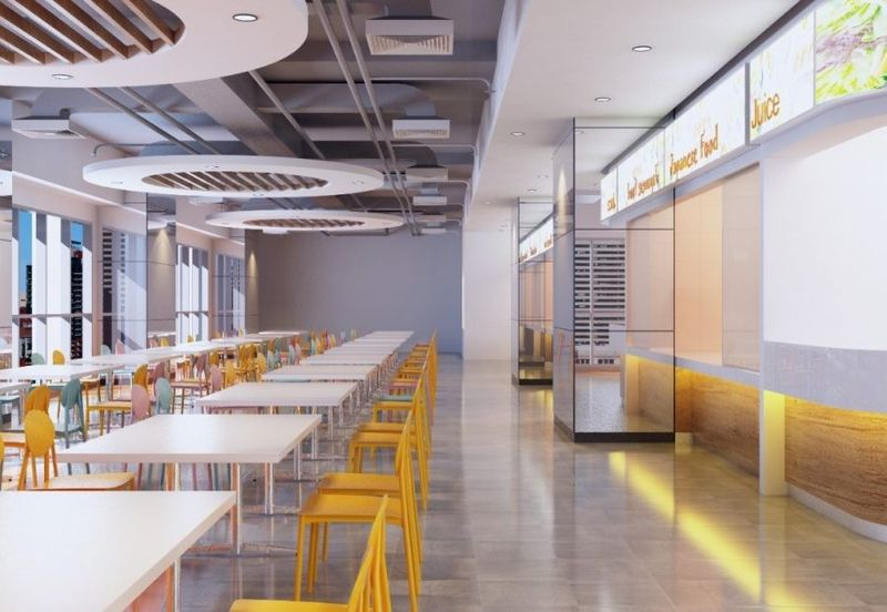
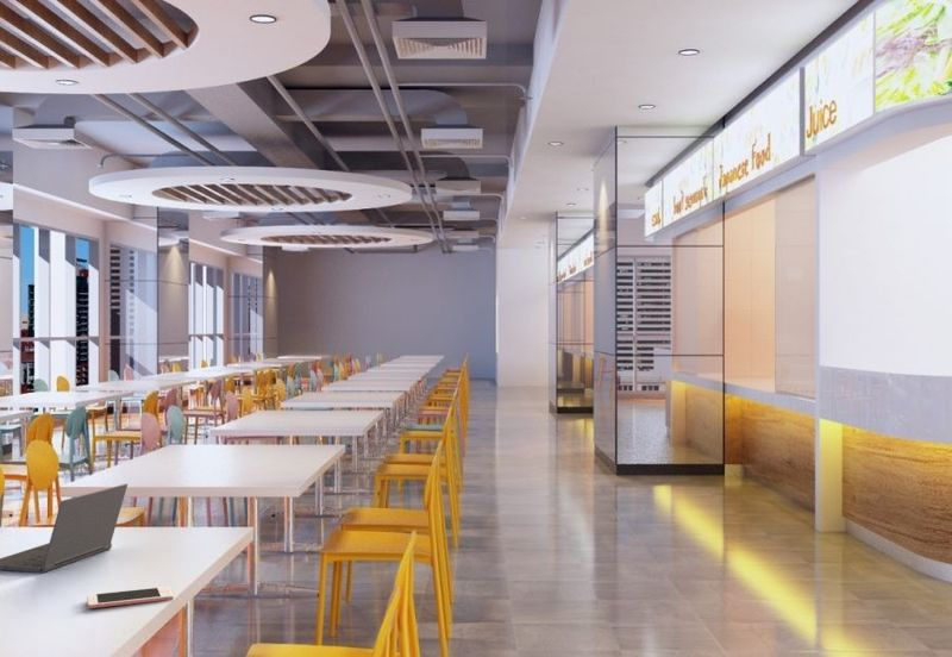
+ laptop computer [0,483,129,574]
+ cell phone [86,586,175,609]
